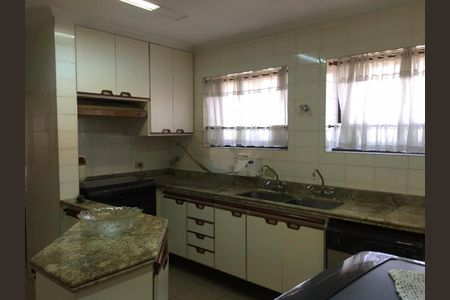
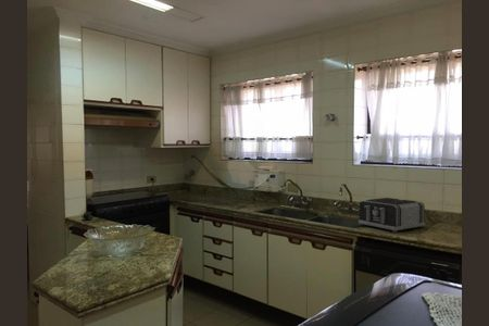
+ toaster [358,197,426,234]
